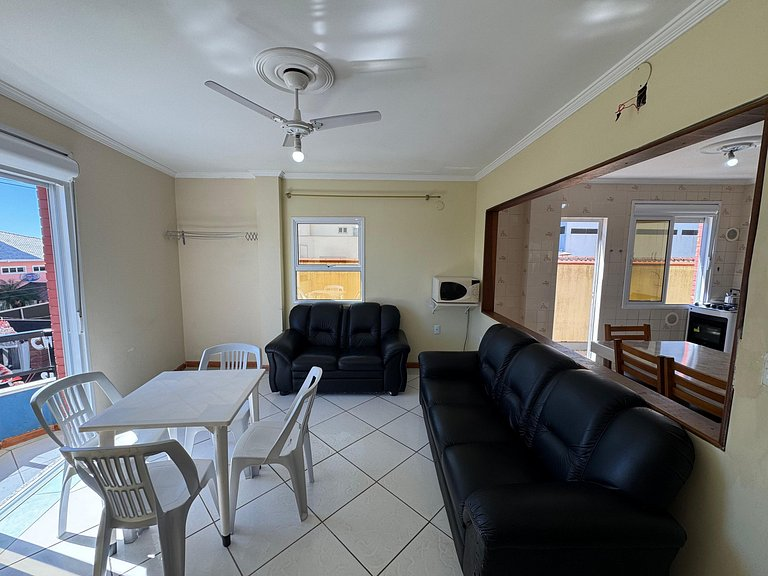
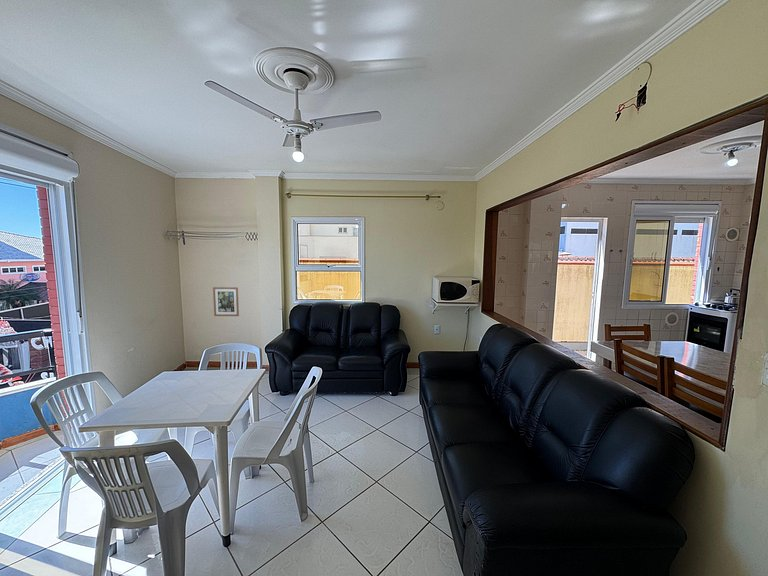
+ wall art [212,286,240,317]
